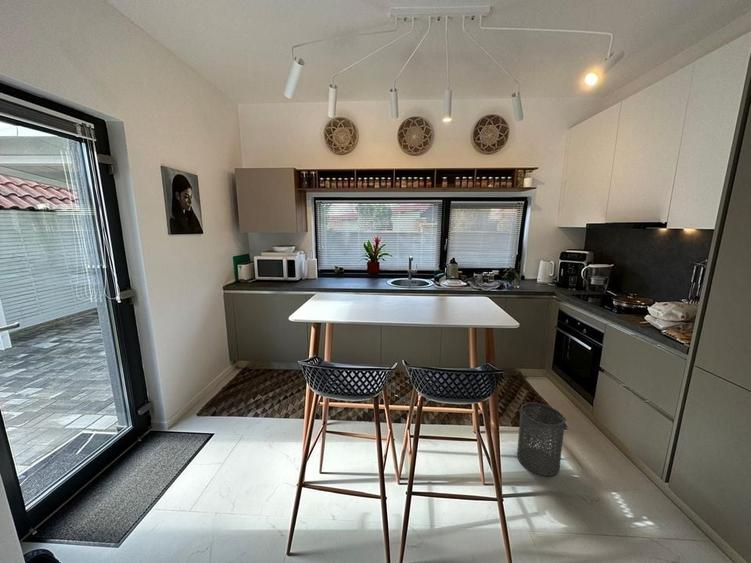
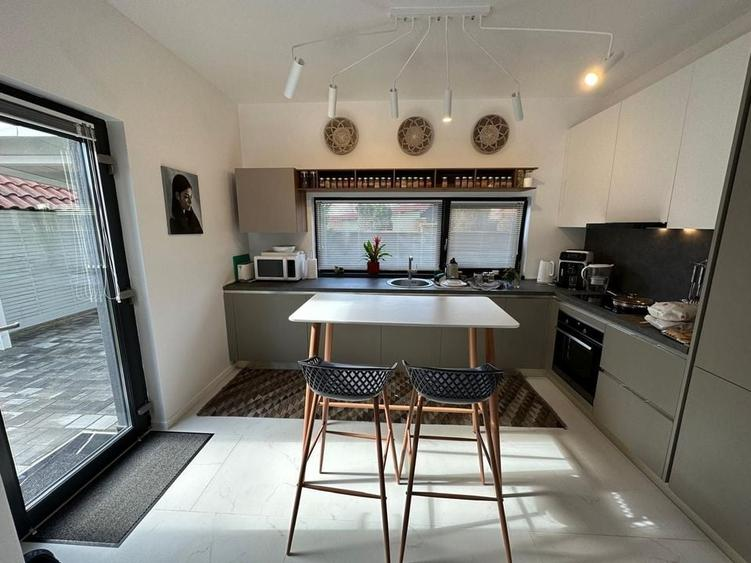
- trash can [516,402,567,477]
